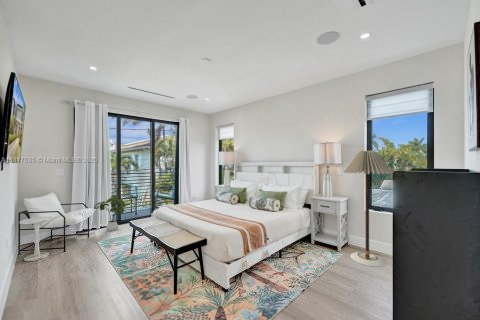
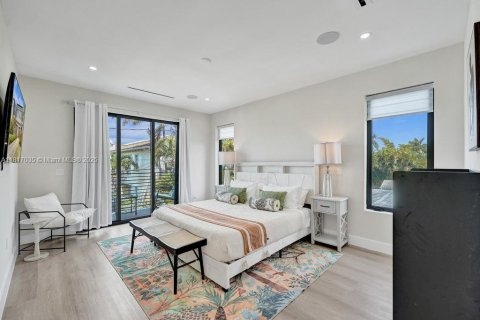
- floor lamp [343,150,393,268]
- house plant [93,195,131,232]
